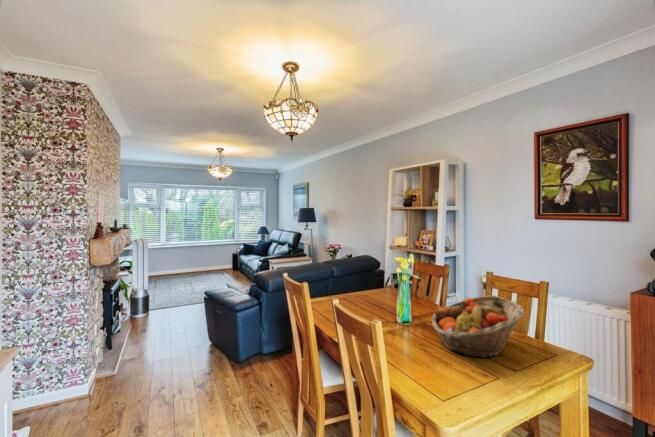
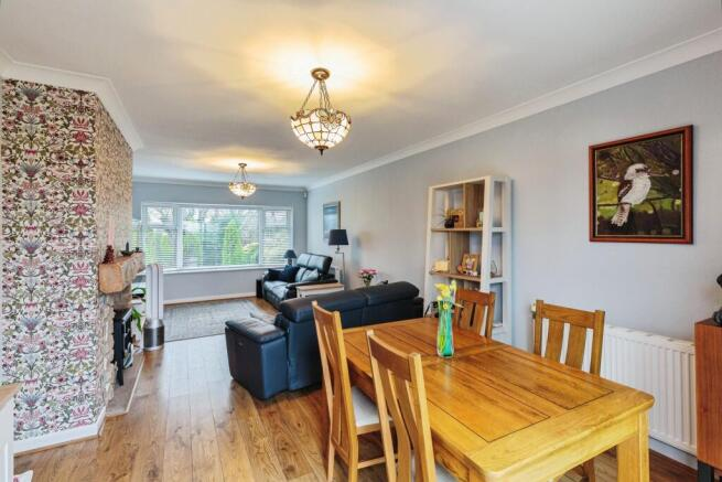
- fruit basket [430,295,525,359]
